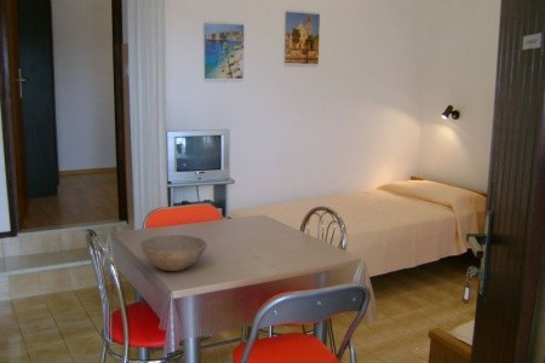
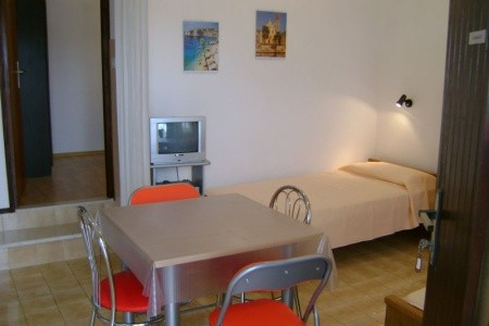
- bowl [139,234,208,272]
